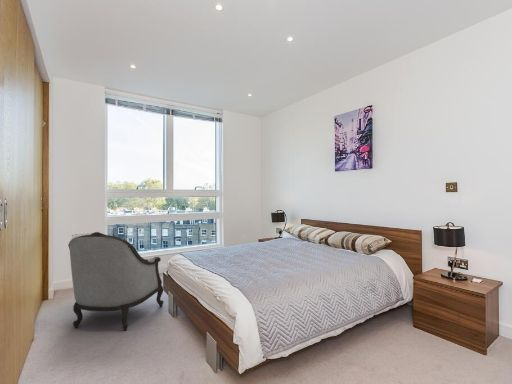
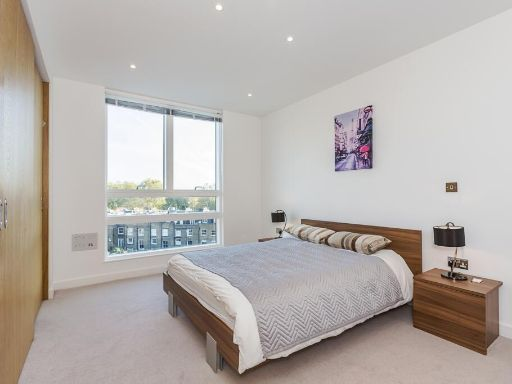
- armchair [67,231,164,332]
